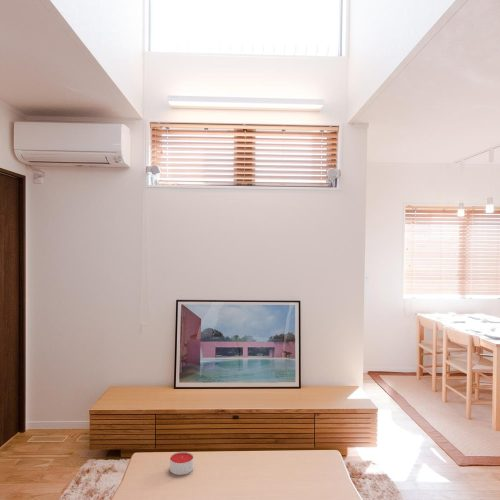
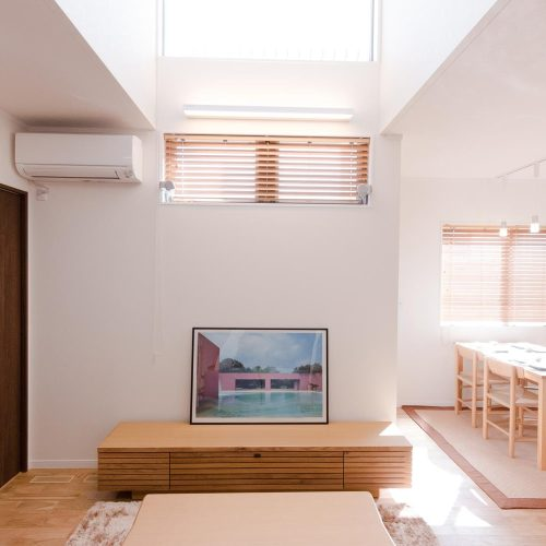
- candle [169,451,194,476]
